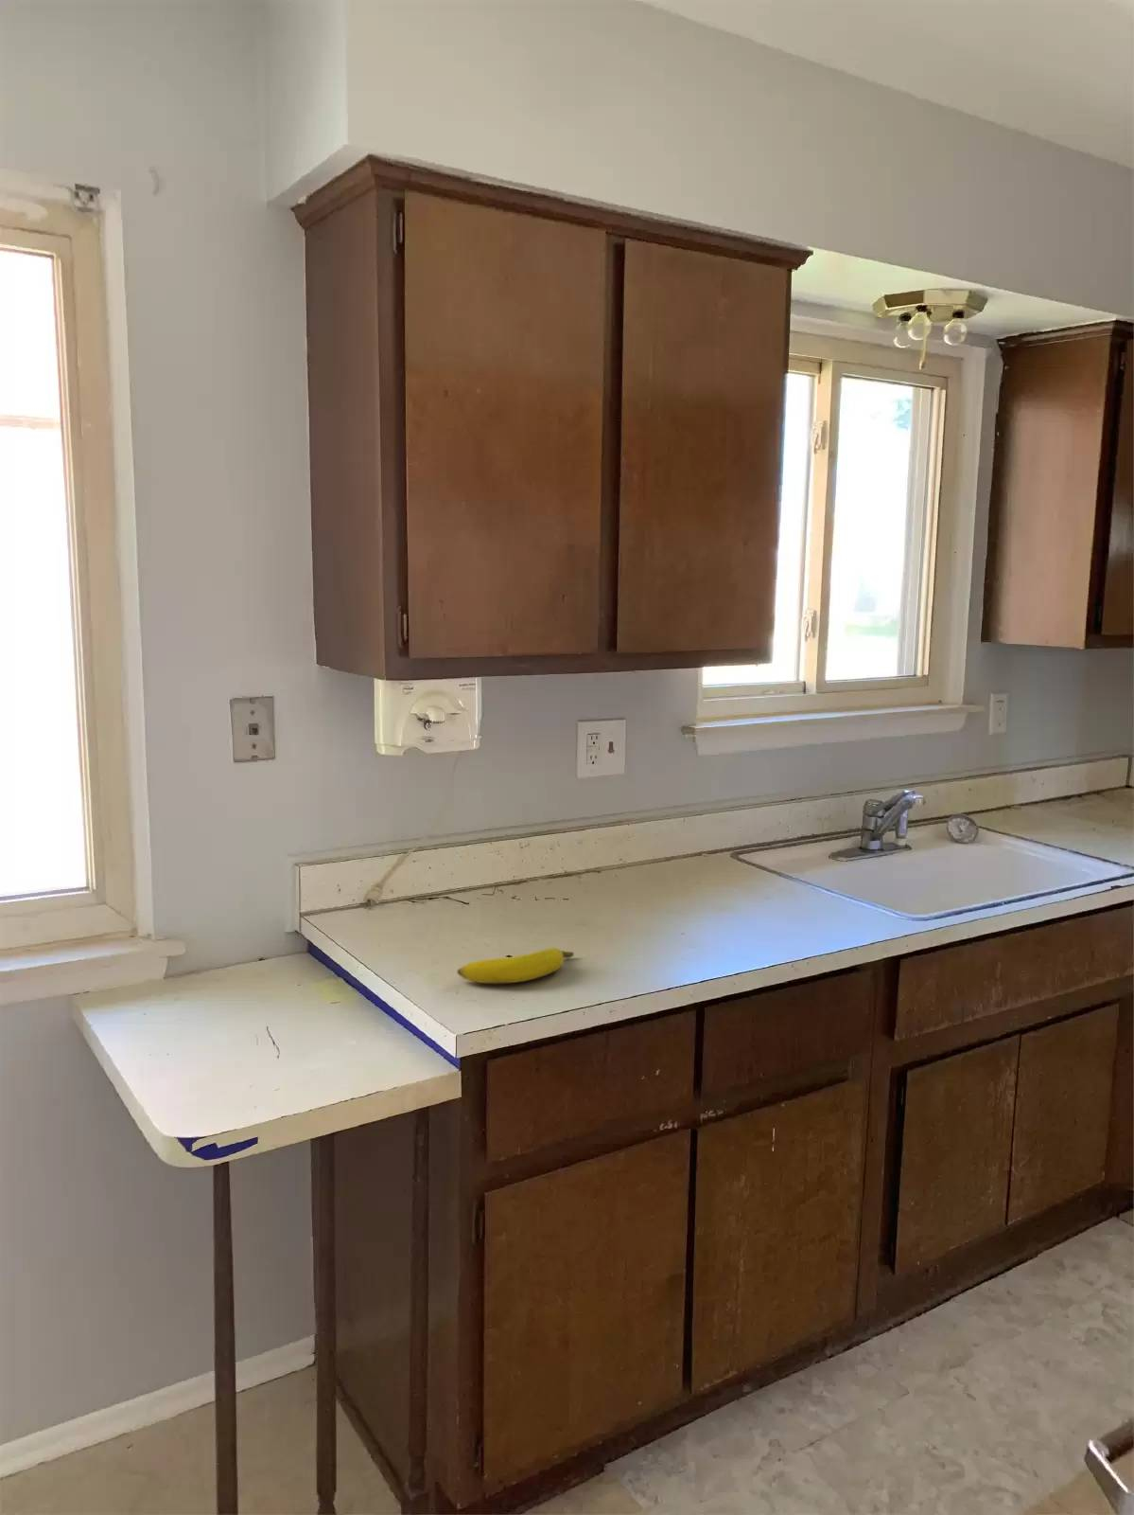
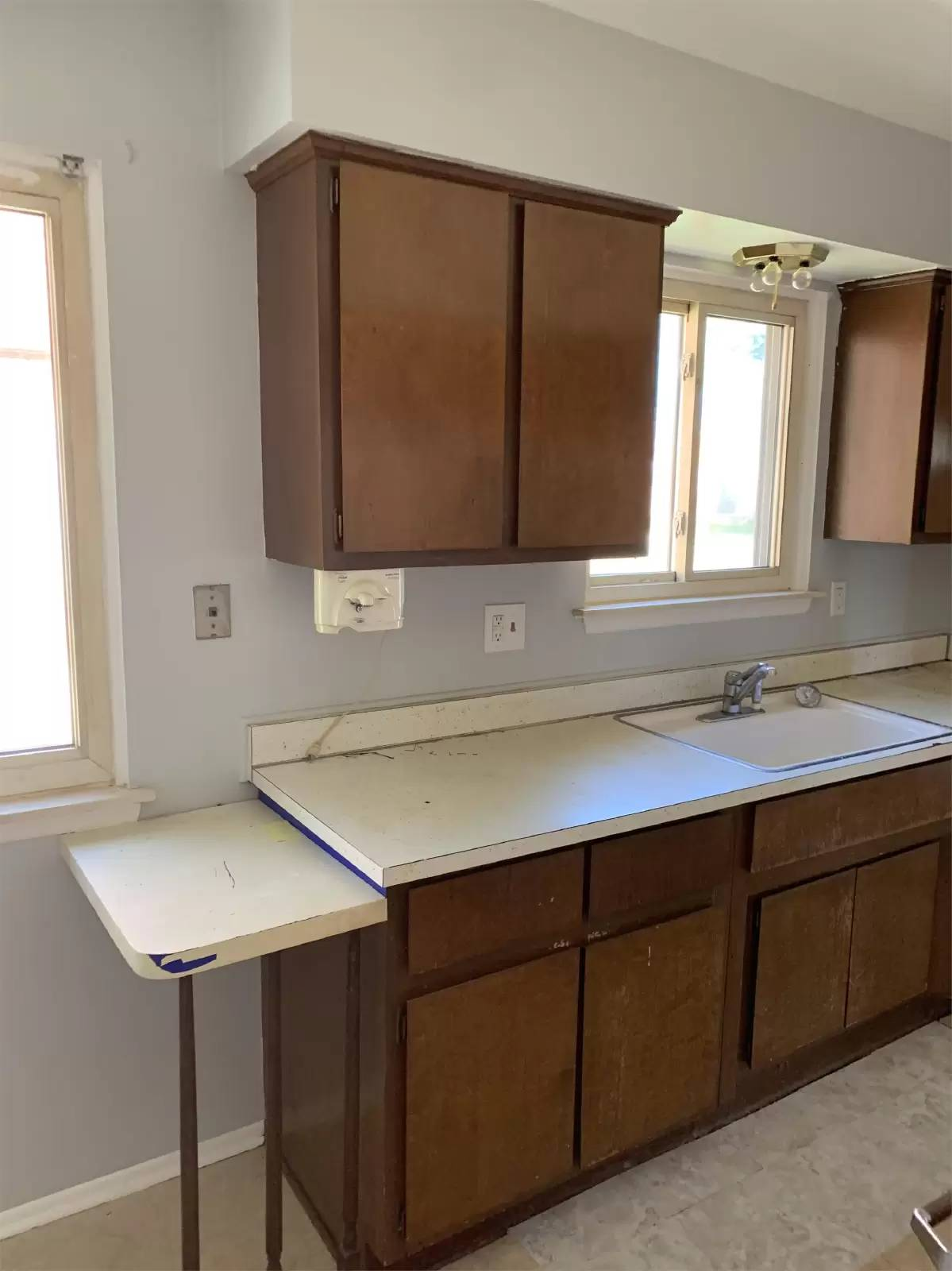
- banana [456,946,575,983]
